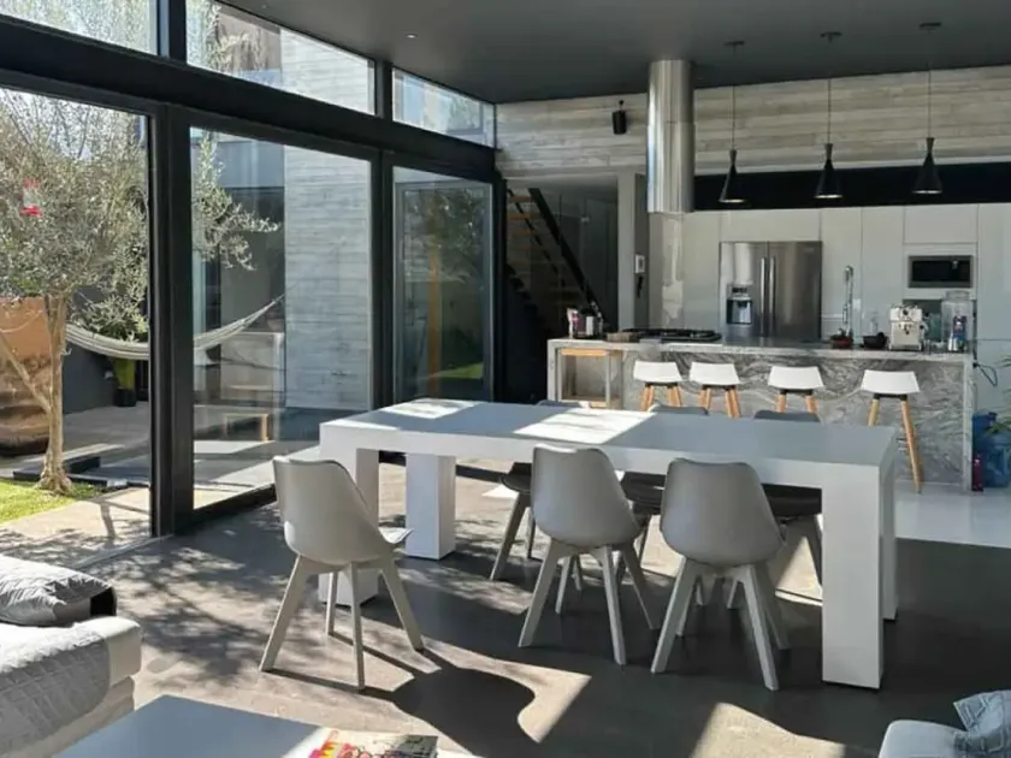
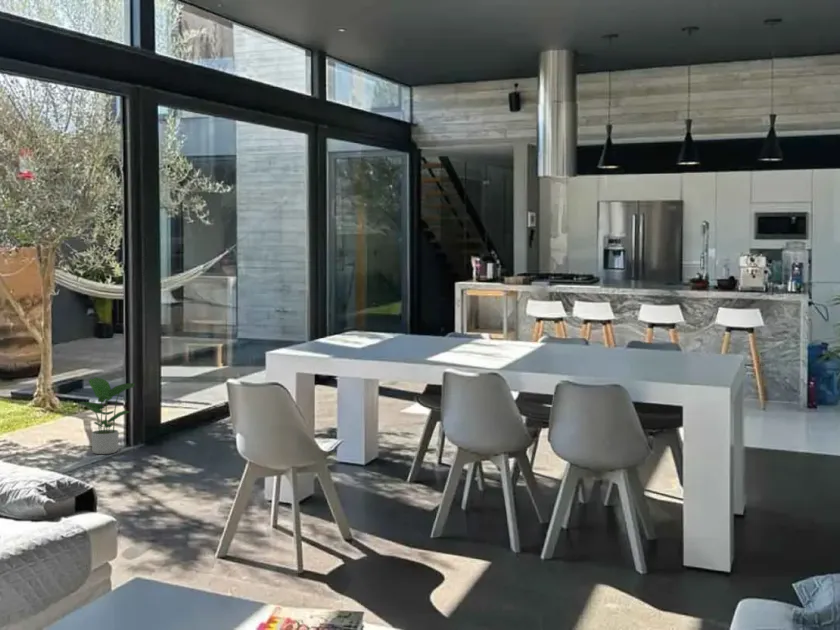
+ potted plant [79,377,136,455]
